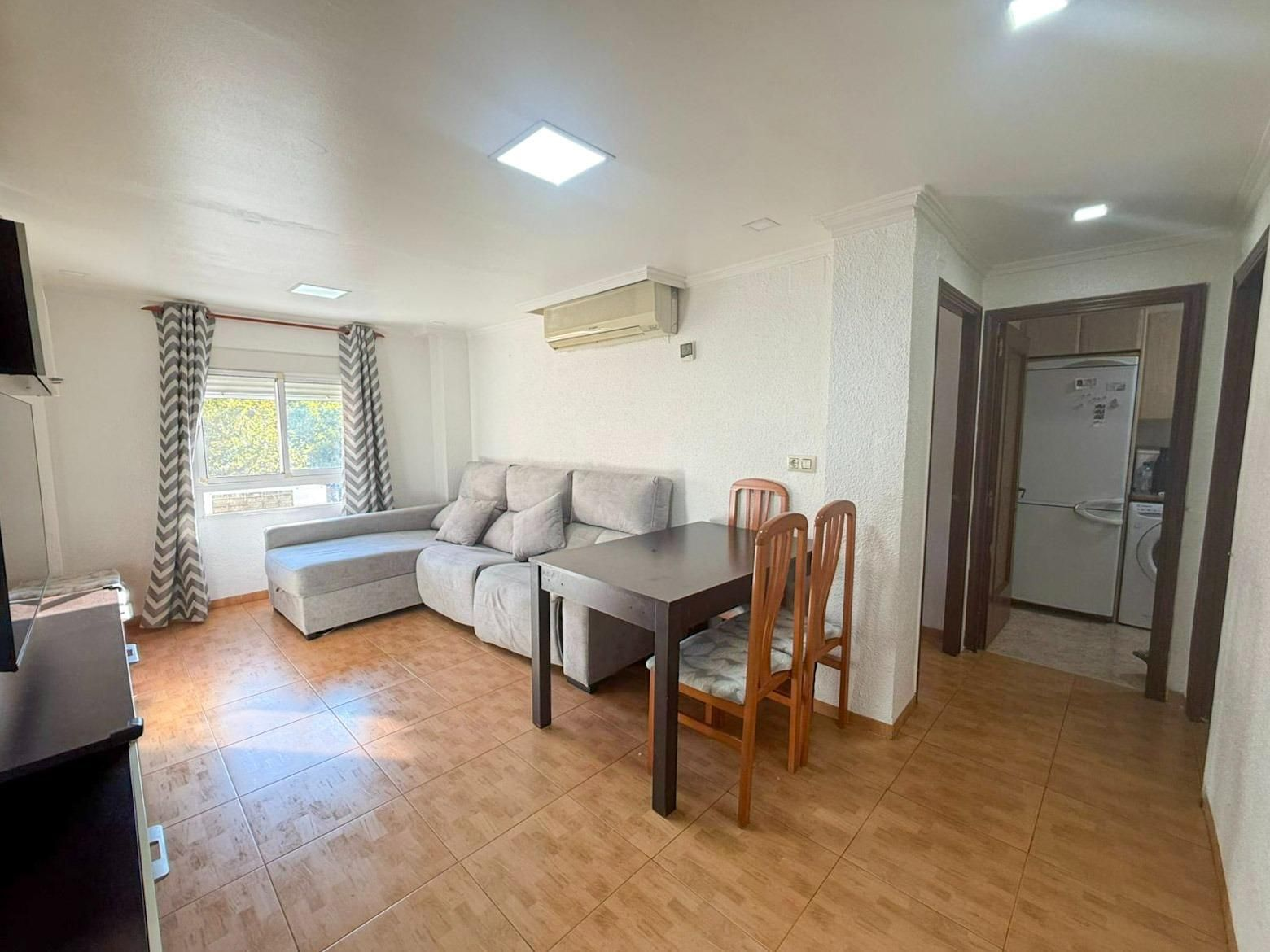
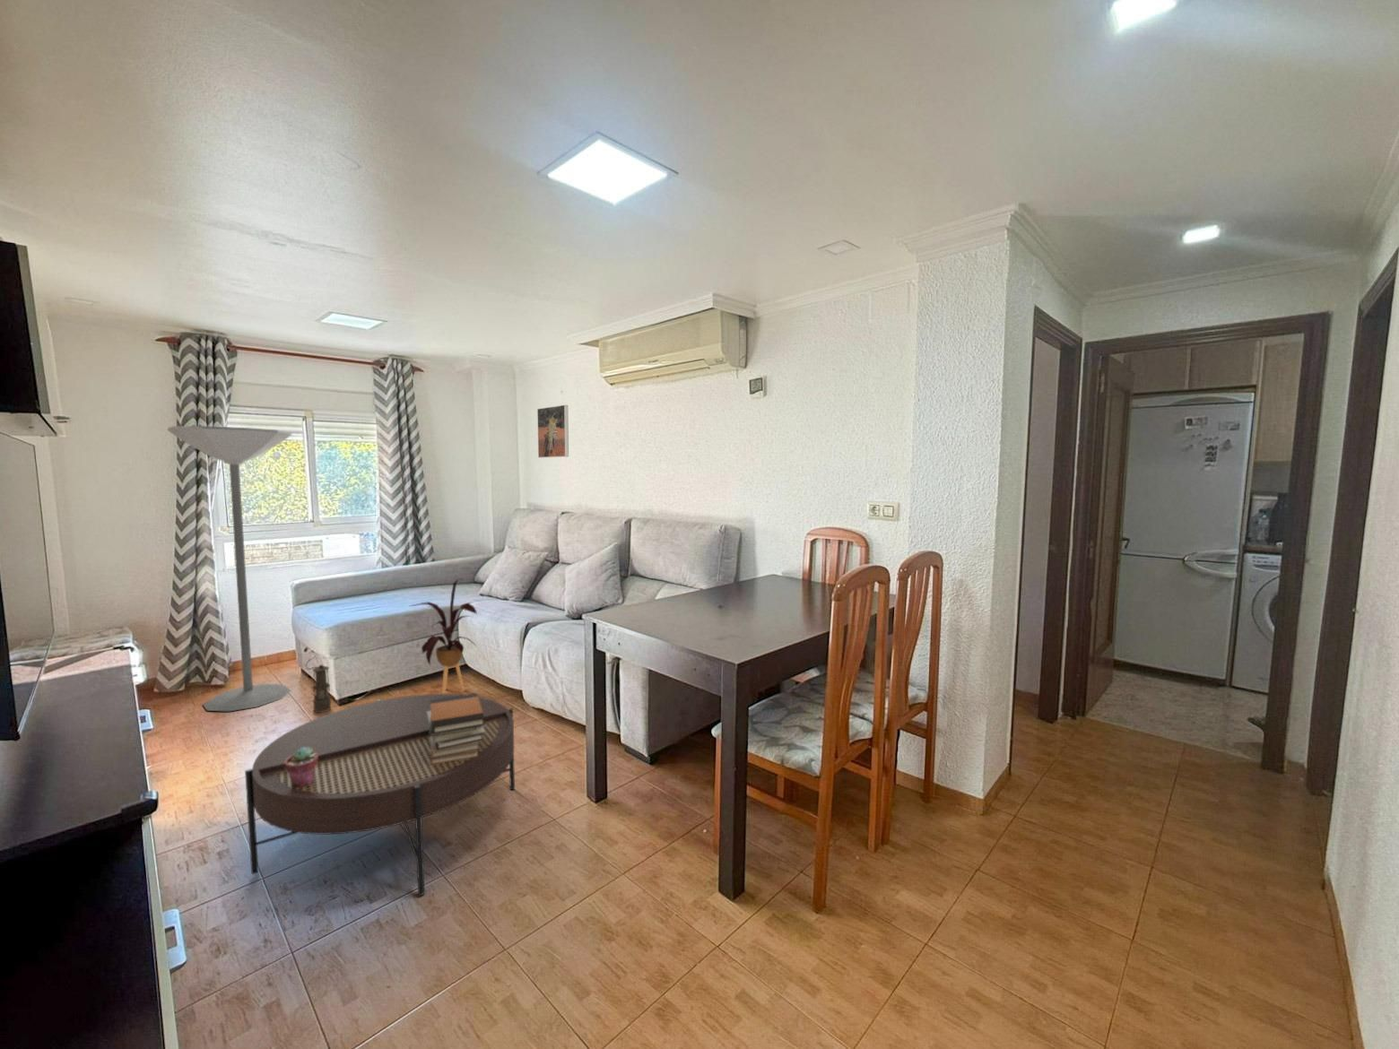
+ book stack [427,692,485,765]
+ floor lamp [166,425,293,713]
+ house plant [409,578,478,694]
+ lantern [305,656,332,714]
+ coffee table [243,693,516,897]
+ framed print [536,404,570,459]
+ potted succulent [285,747,318,787]
